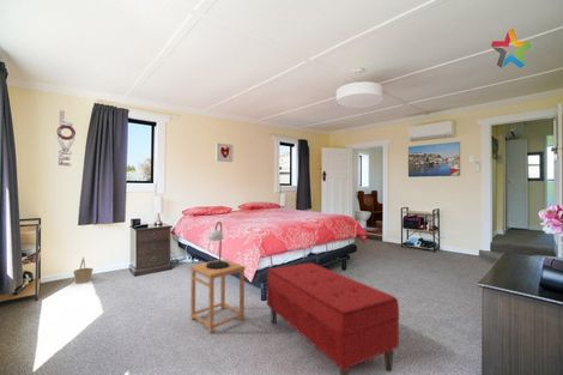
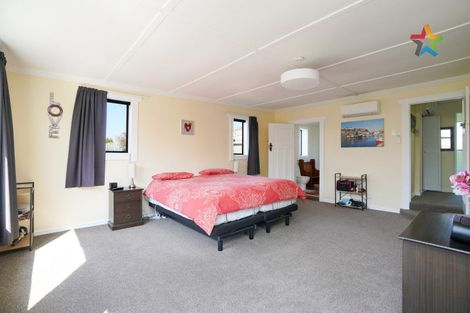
- side table [189,258,247,334]
- basket [72,256,95,284]
- bench [266,261,400,375]
- table lamp [206,220,229,270]
